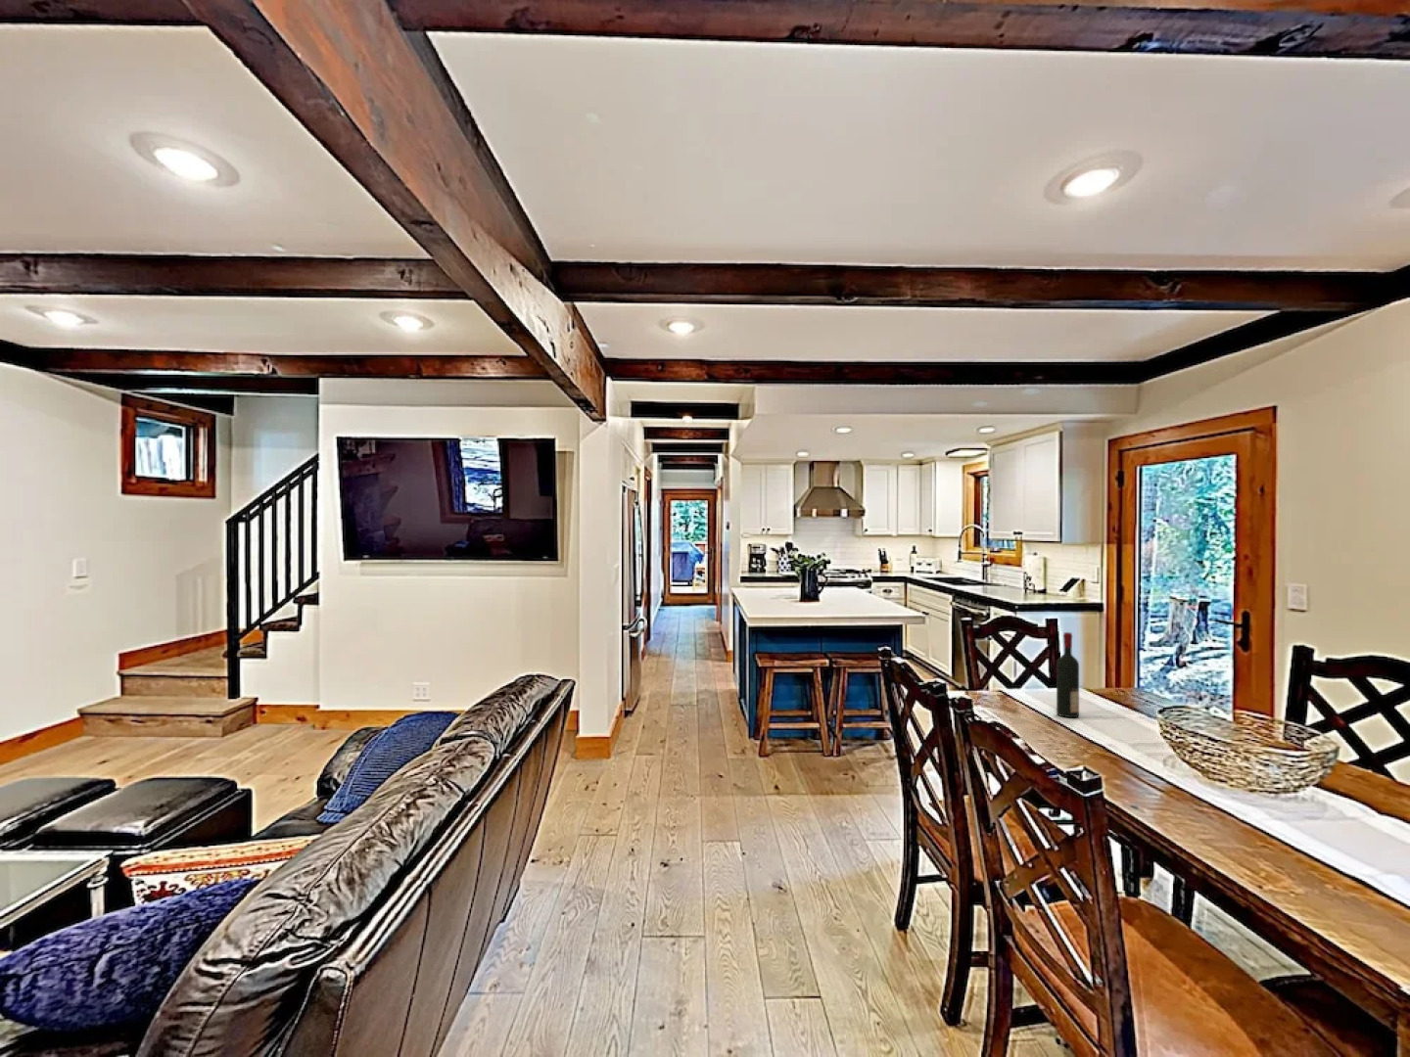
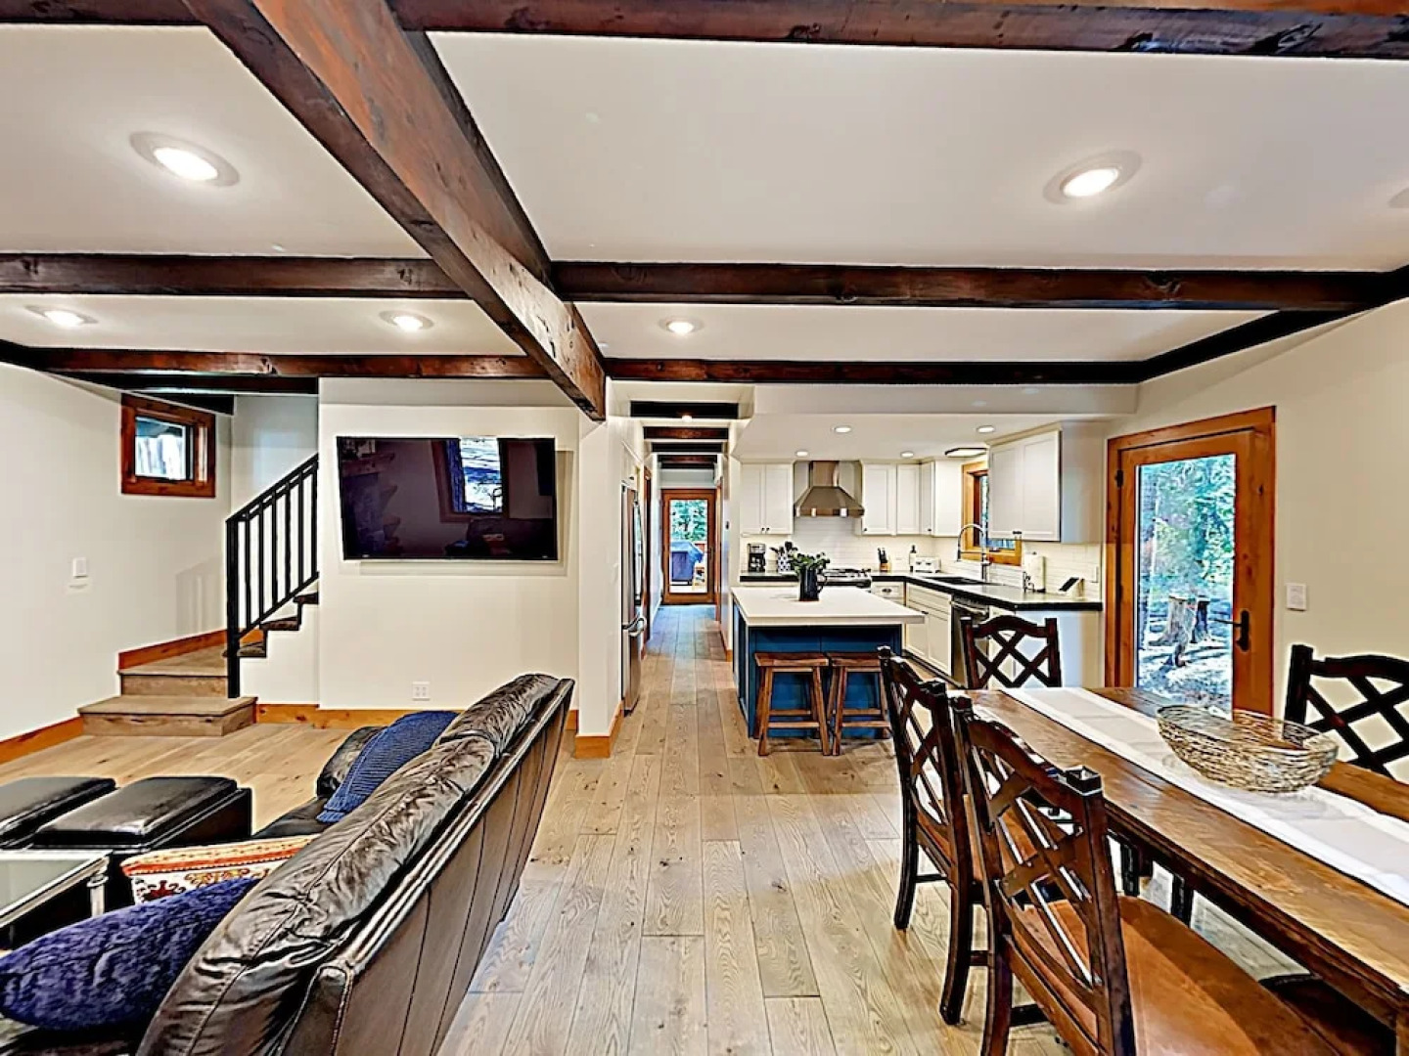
- alcohol [1056,632,1080,718]
